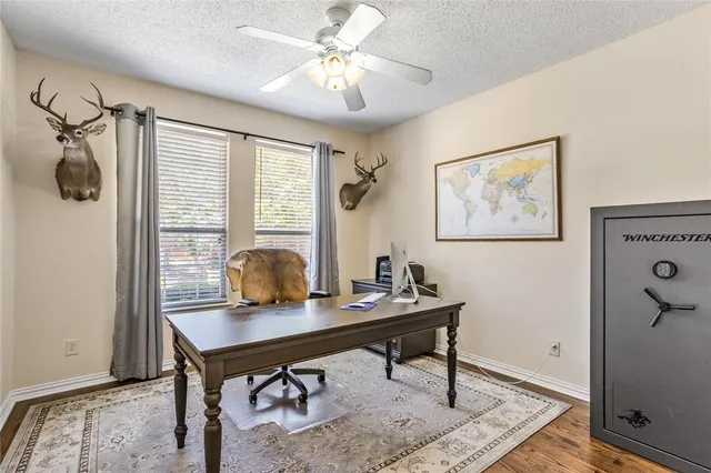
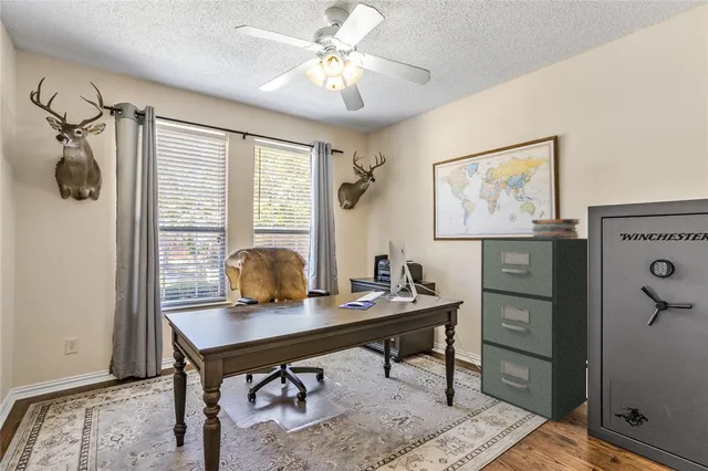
+ book stack [531,218,581,239]
+ filing cabinet [480,237,589,423]
